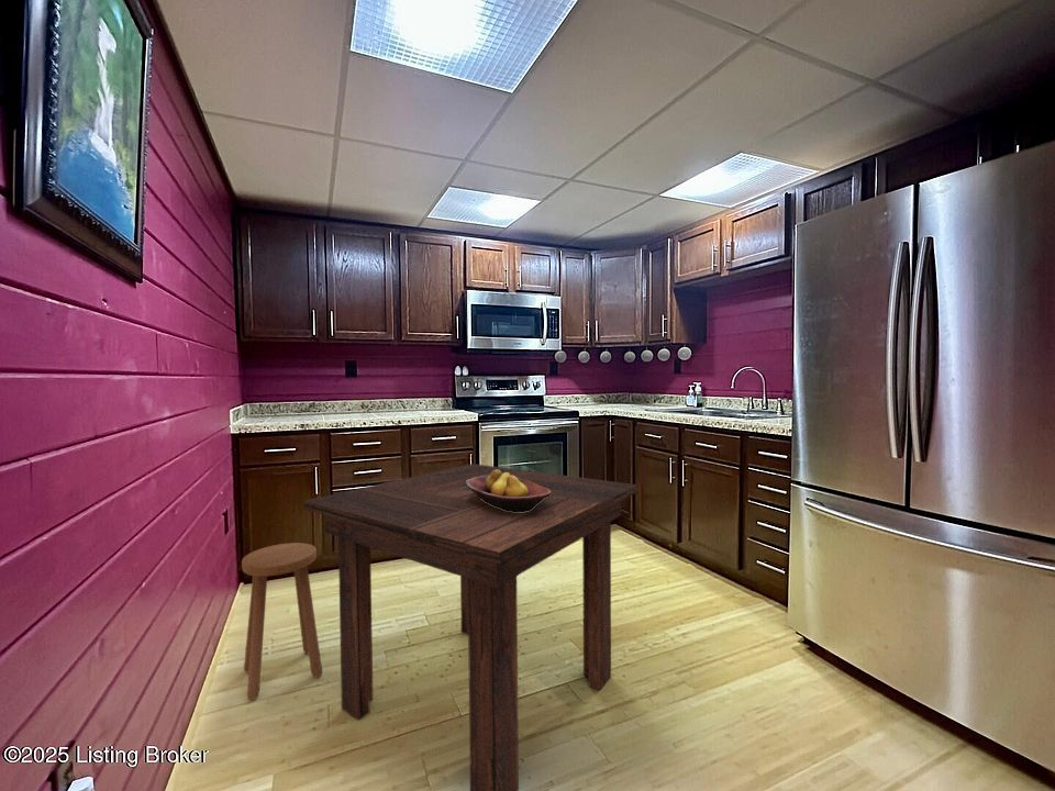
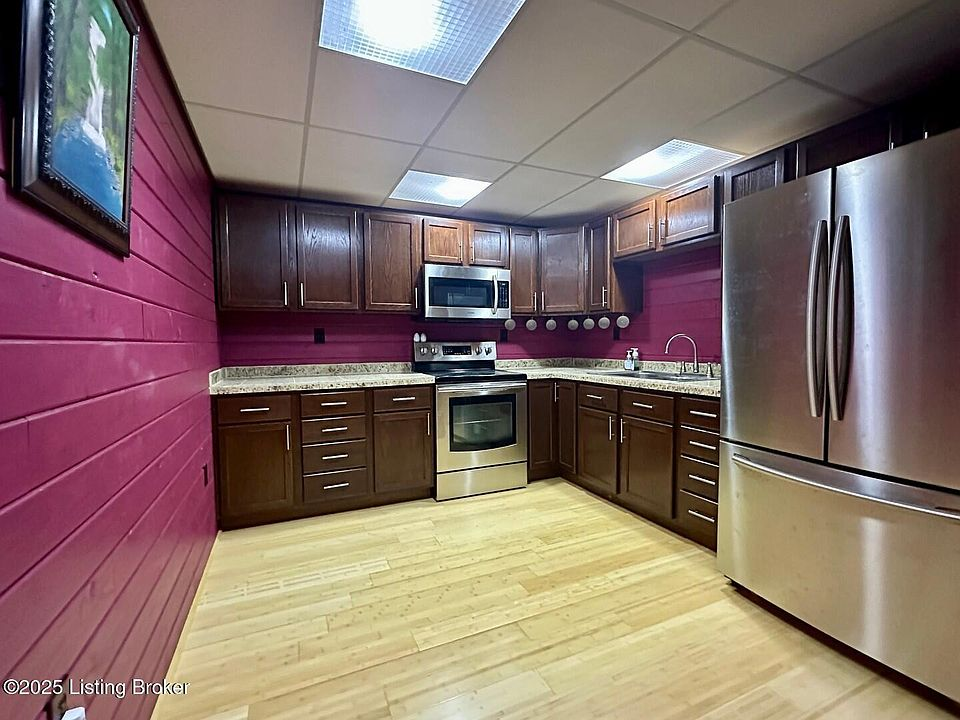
- fruit bowl [466,469,551,512]
- dining table [302,463,638,791]
- stool [241,542,323,701]
